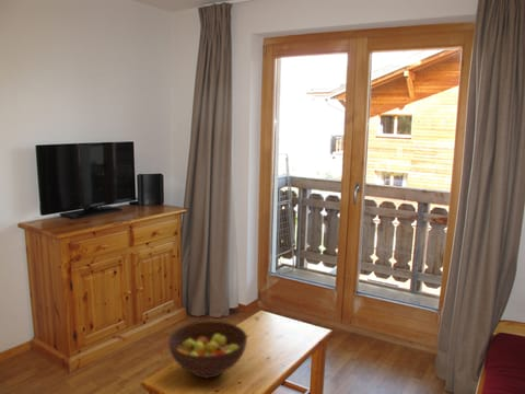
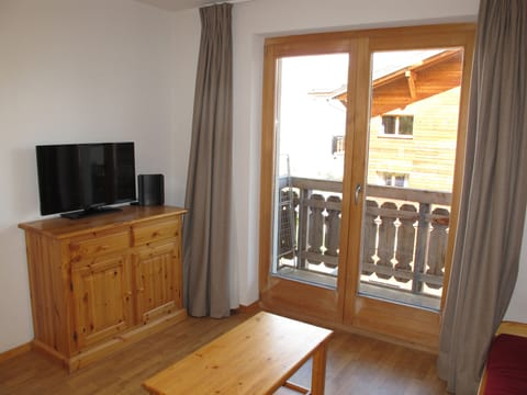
- fruit bowl [167,320,248,379]
